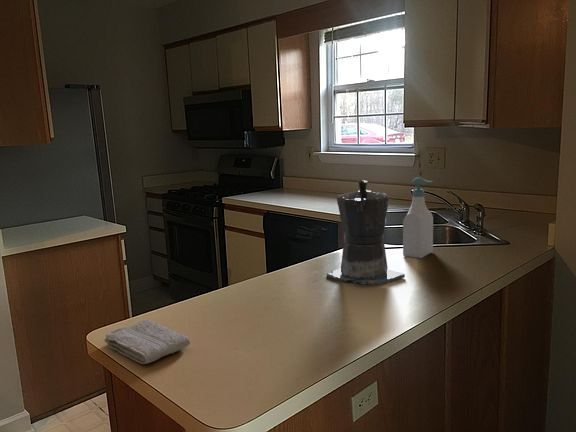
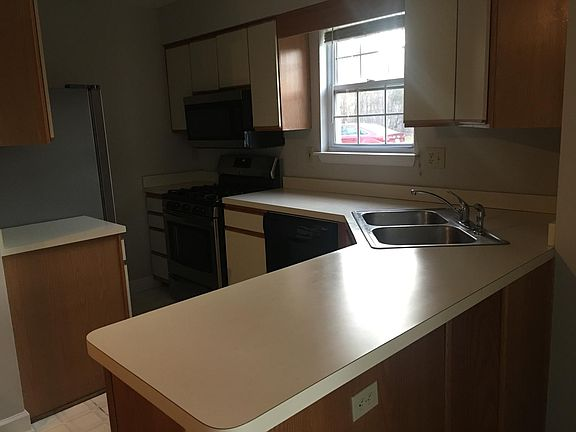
- washcloth [103,319,191,365]
- soap bottle [402,177,434,259]
- coffee maker [326,179,406,287]
